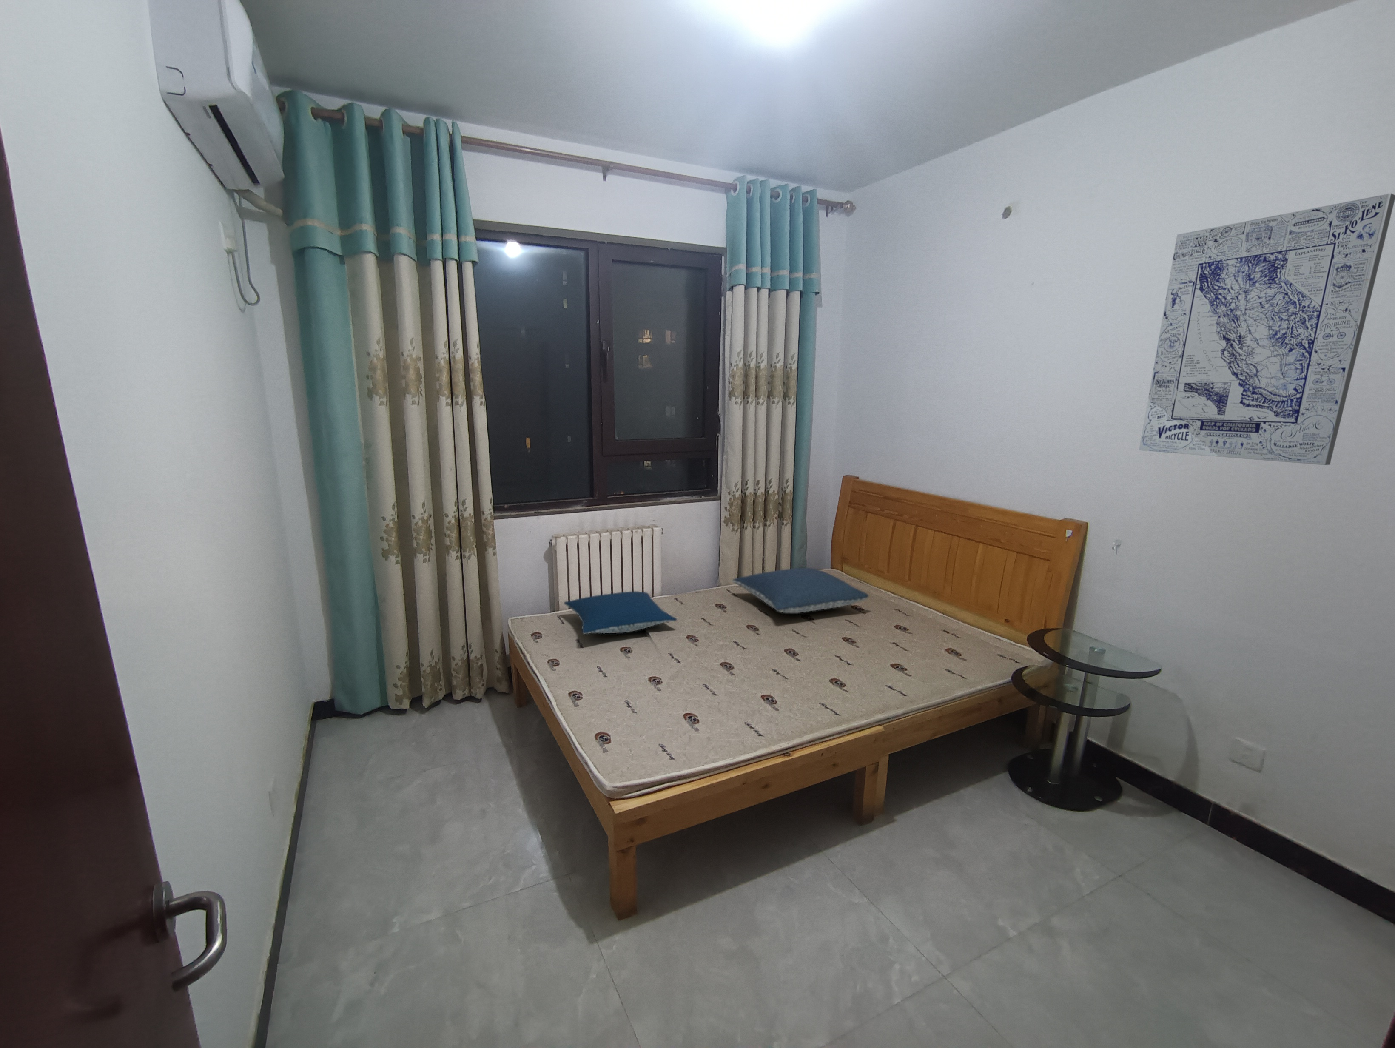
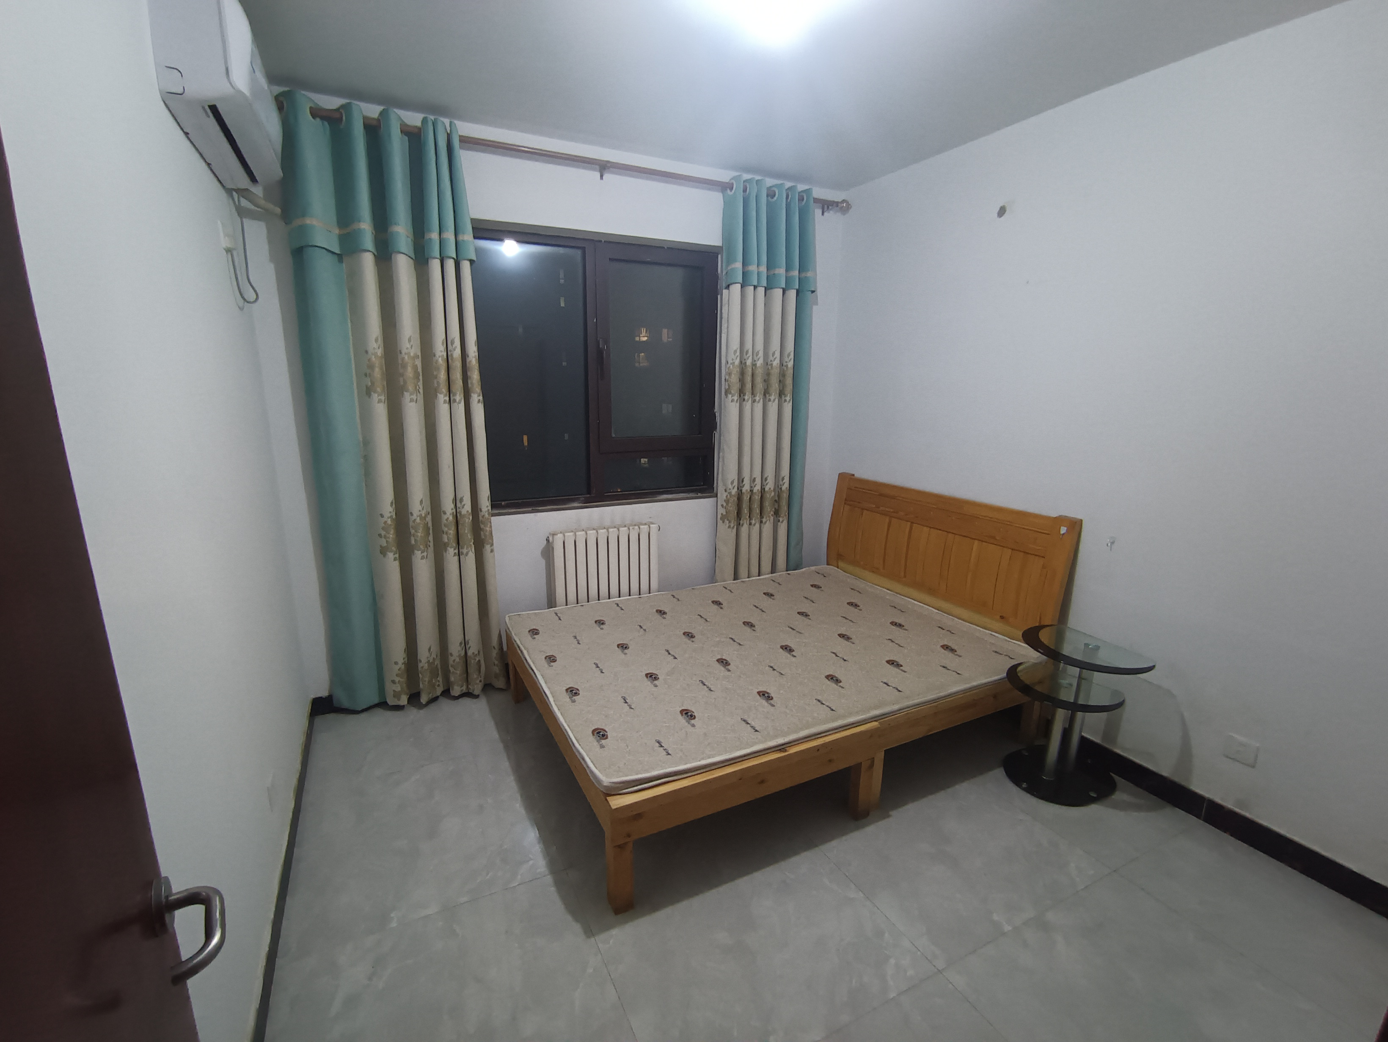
- pillow [563,591,677,634]
- wall art [1138,193,1395,466]
- pillow [731,567,870,613]
